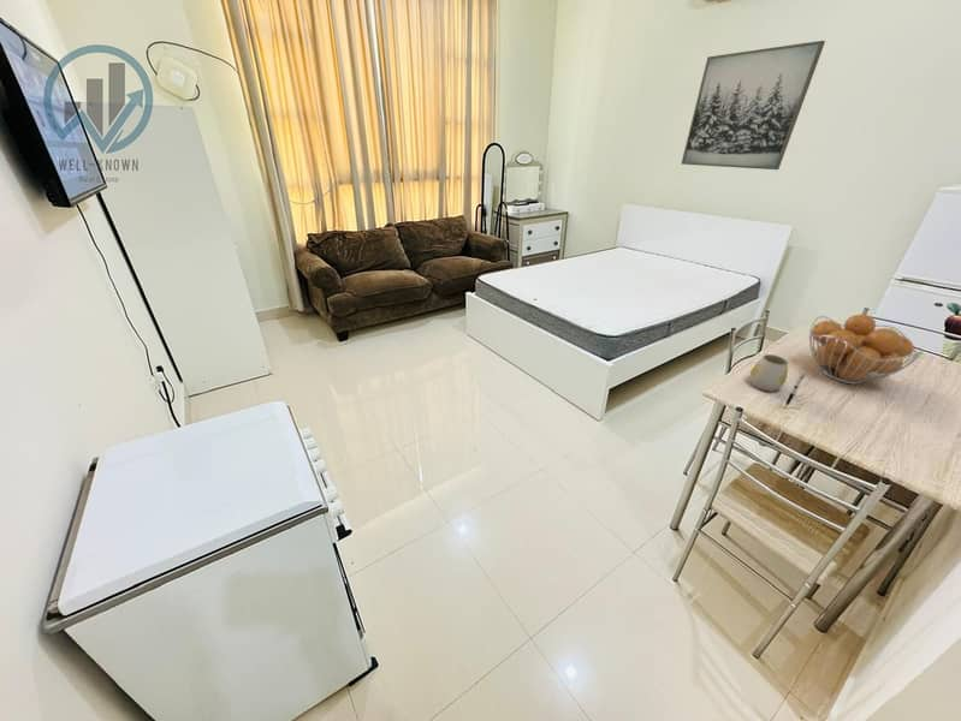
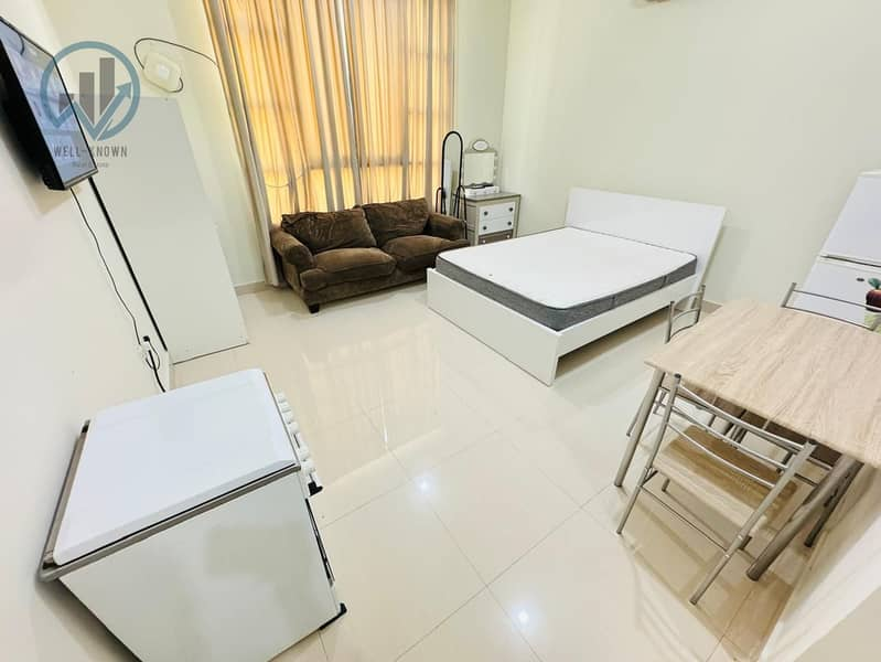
- fruit basket [808,314,925,386]
- pen [783,368,807,410]
- wall art [681,40,826,171]
- mug [748,353,789,393]
